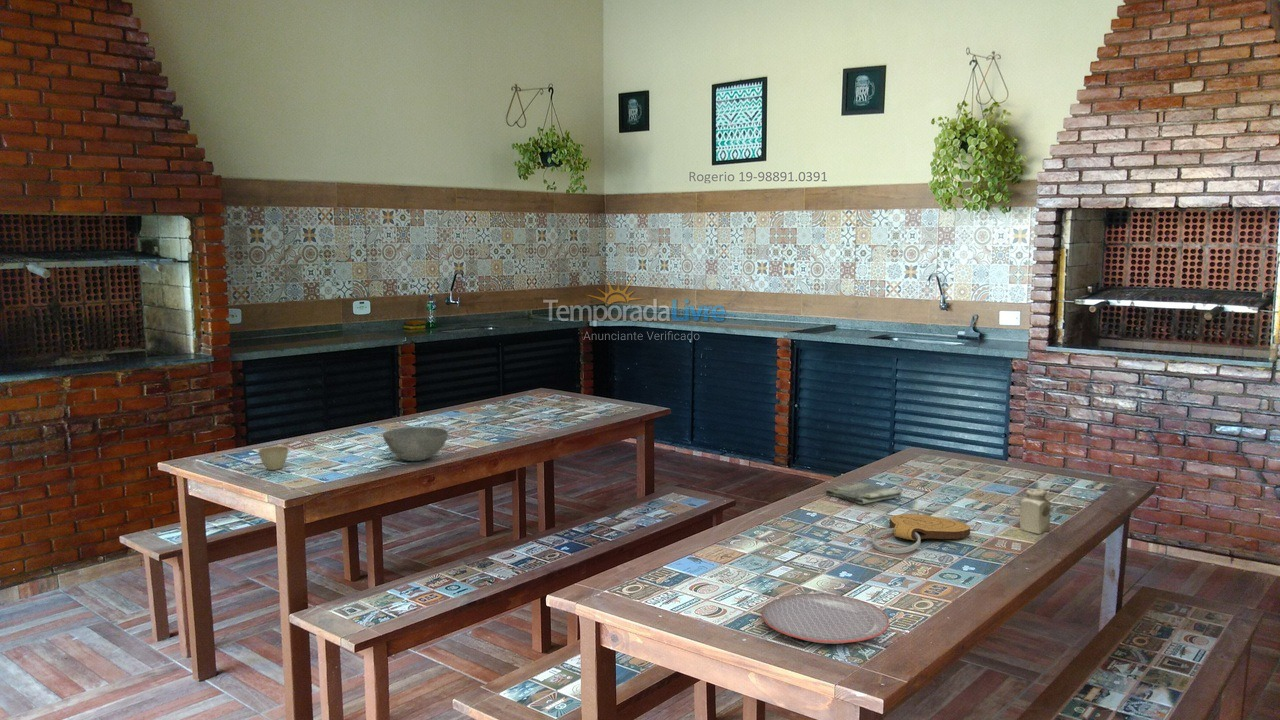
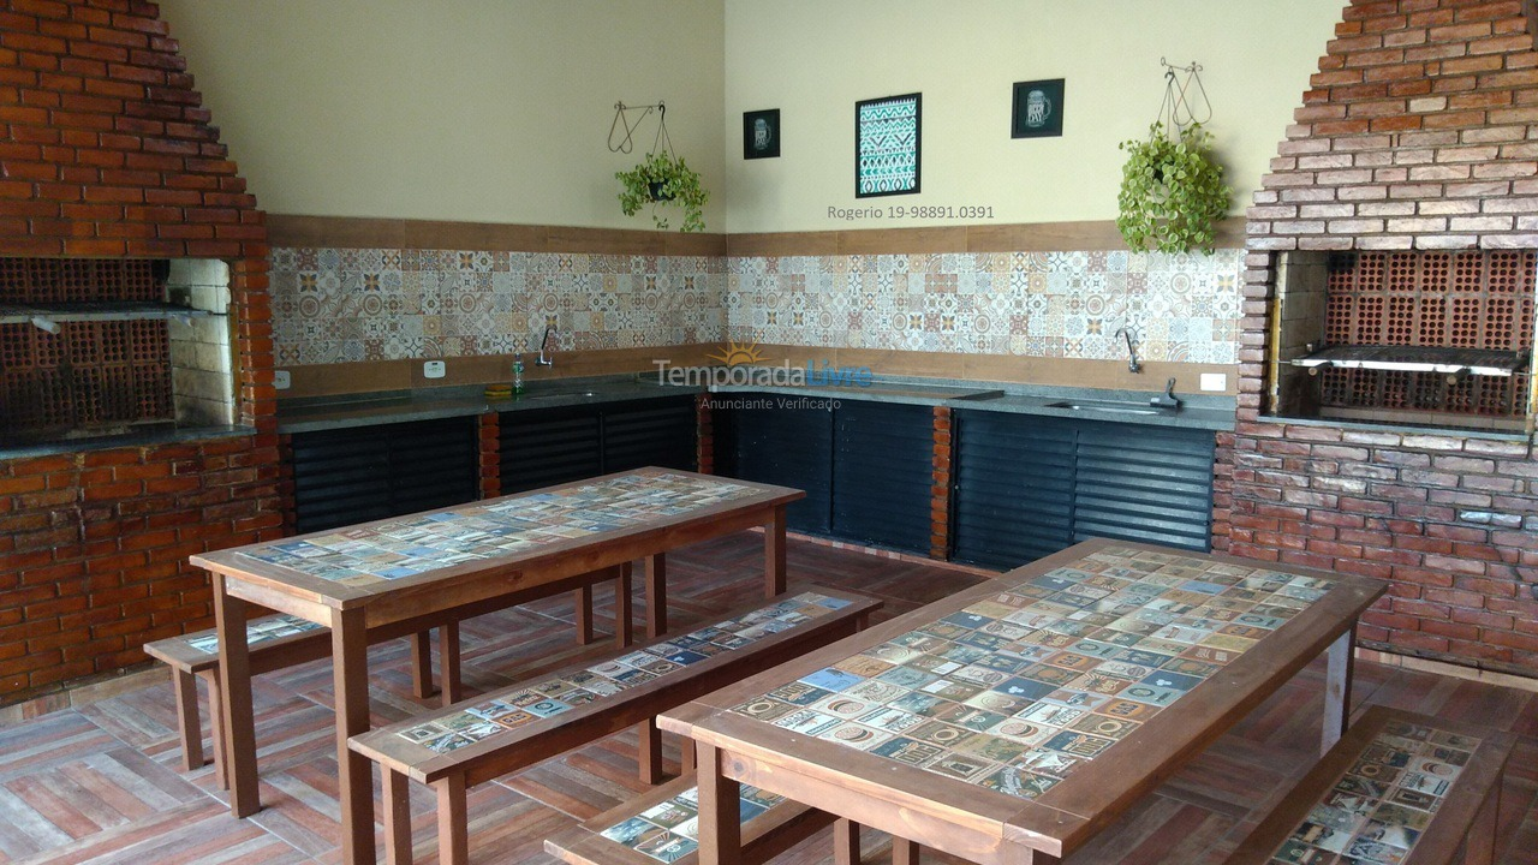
- bowl [382,426,449,462]
- flower pot [257,445,289,471]
- plate [761,593,890,644]
- key chain [871,513,971,554]
- salt shaker [1019,488,1052,535]
- dish towel [824,482,903,505]
